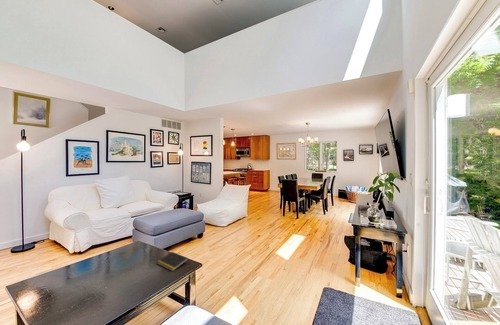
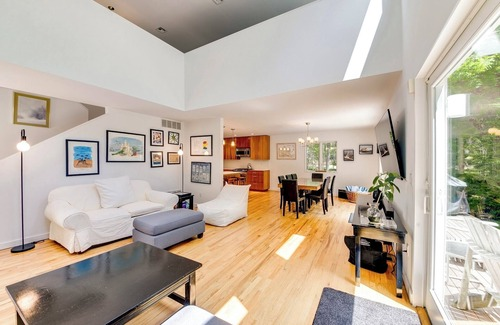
- notepad [156,251,189,272]
